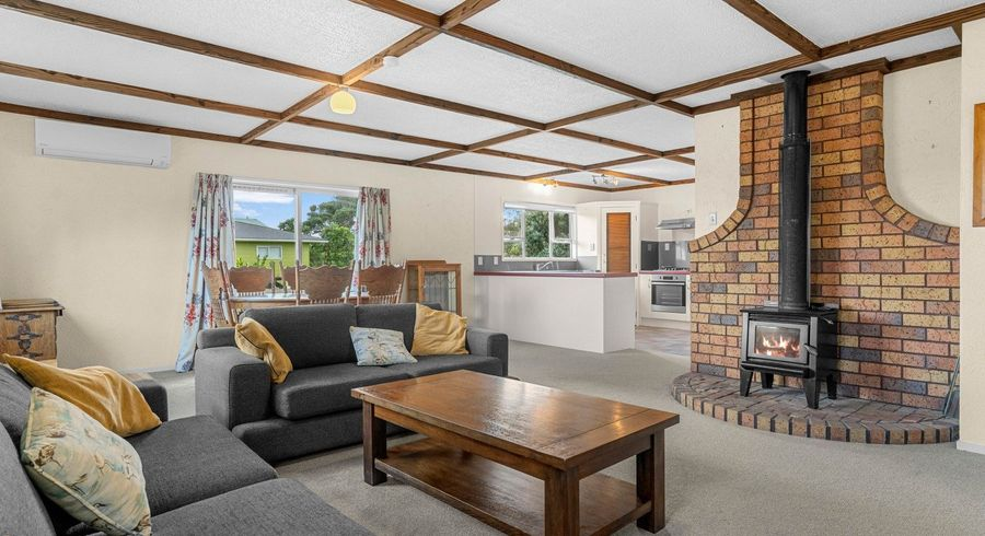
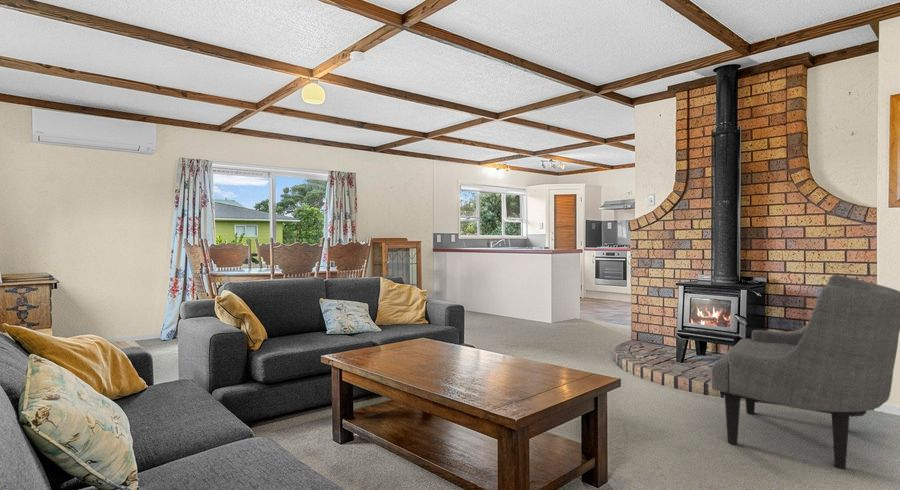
+ armchair [711,274,900,470]
